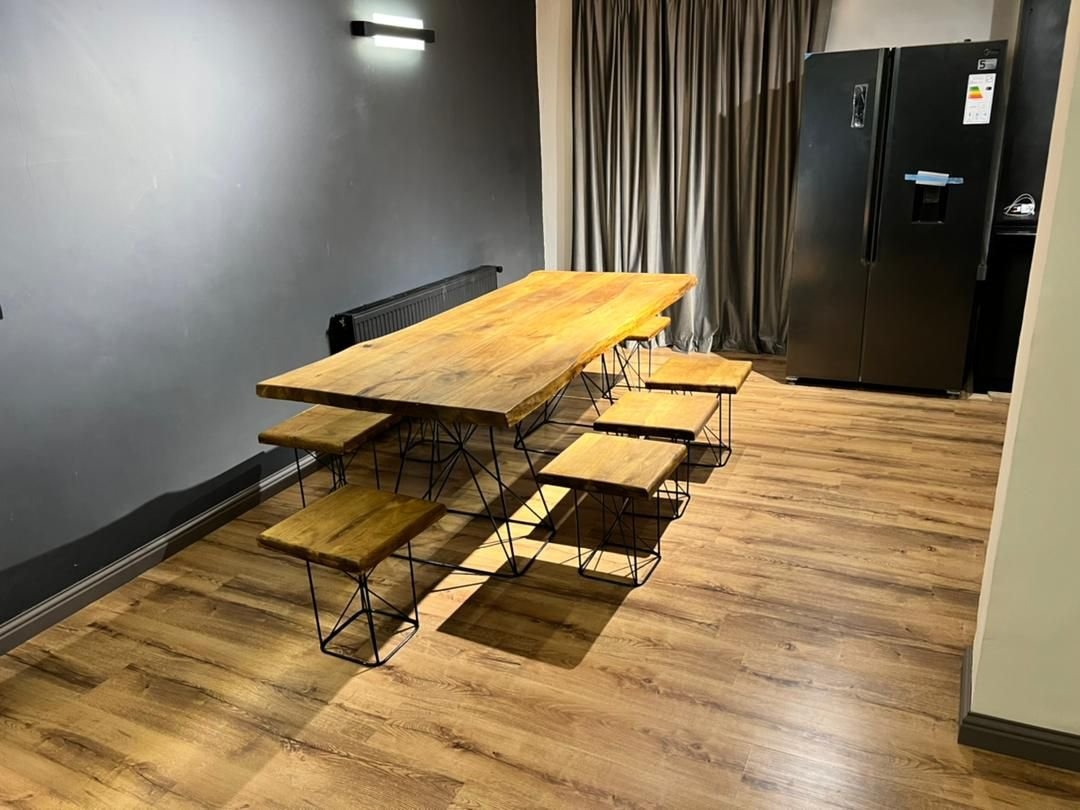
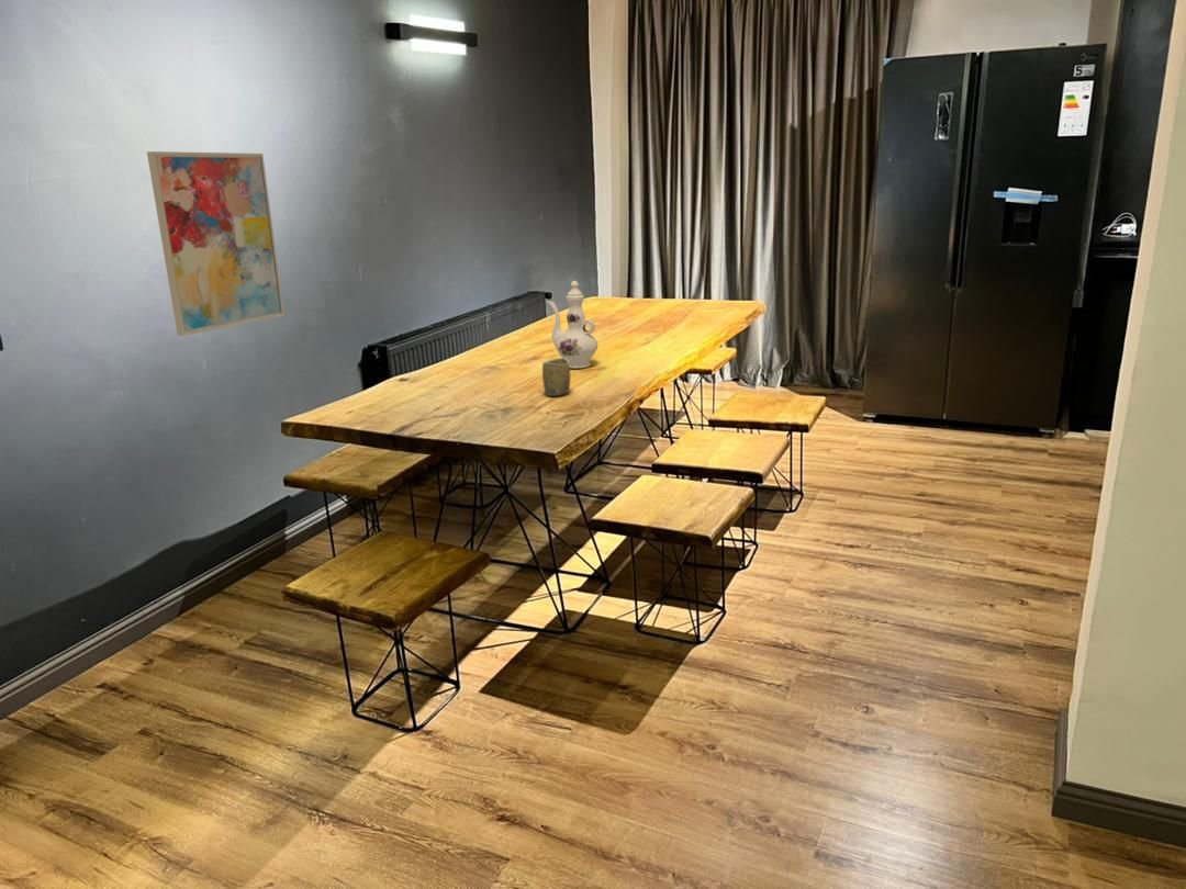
+ cup [541,357,571,397]
+ wall art [146,150,286,337]
+ chinaware [546,280,598,369]
